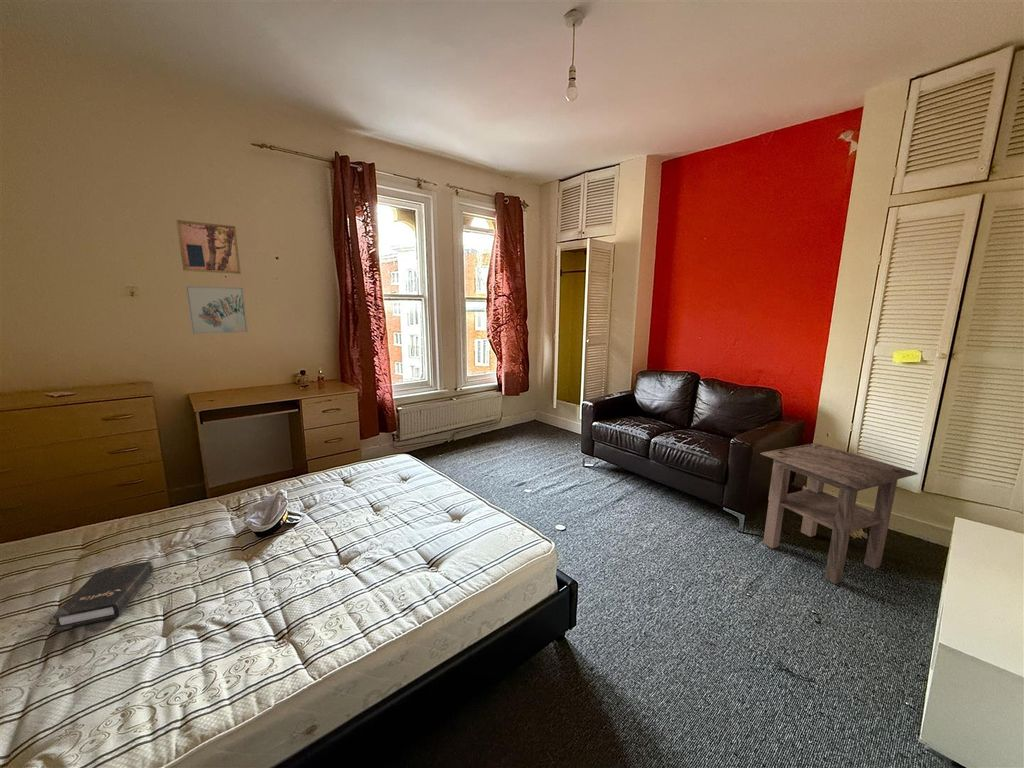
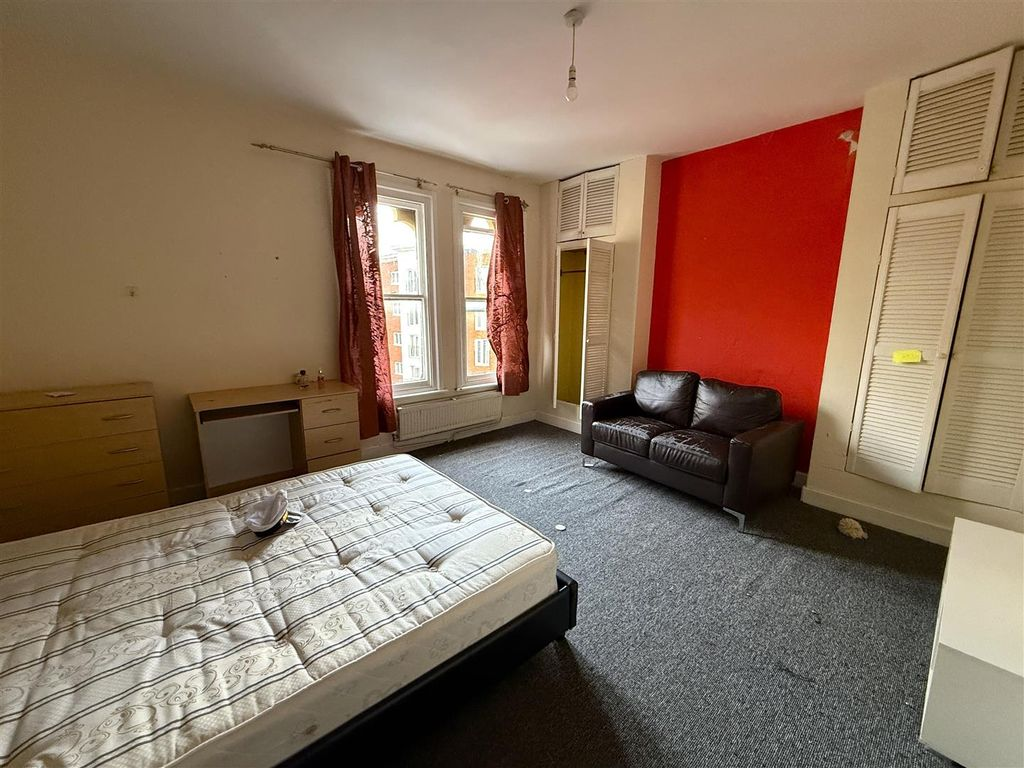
- hardback book [52,561,154,632]
- wall art [175,219,242,275]
- side table [759,442,919,585]
- wall art [185,285,249,335]
